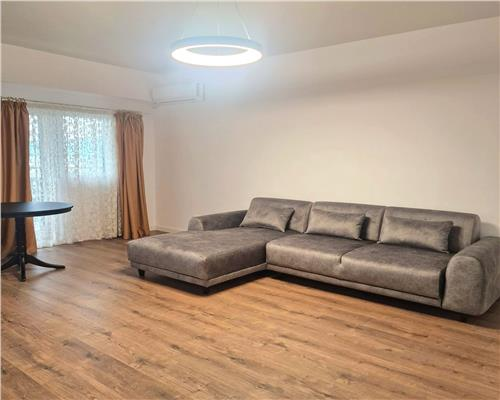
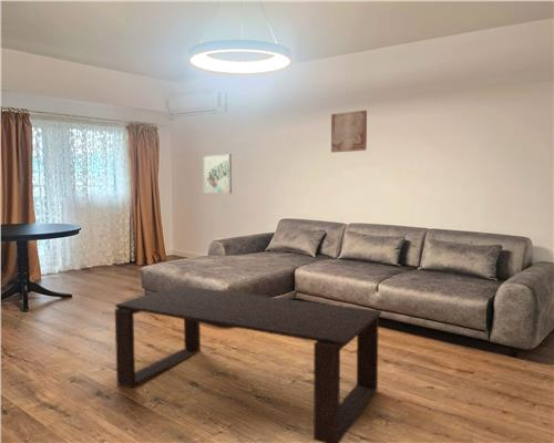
+ wall art [202,153,233,195]
+ coffee table [114,285,382,443]
+ wall art [330,110,368,154]
